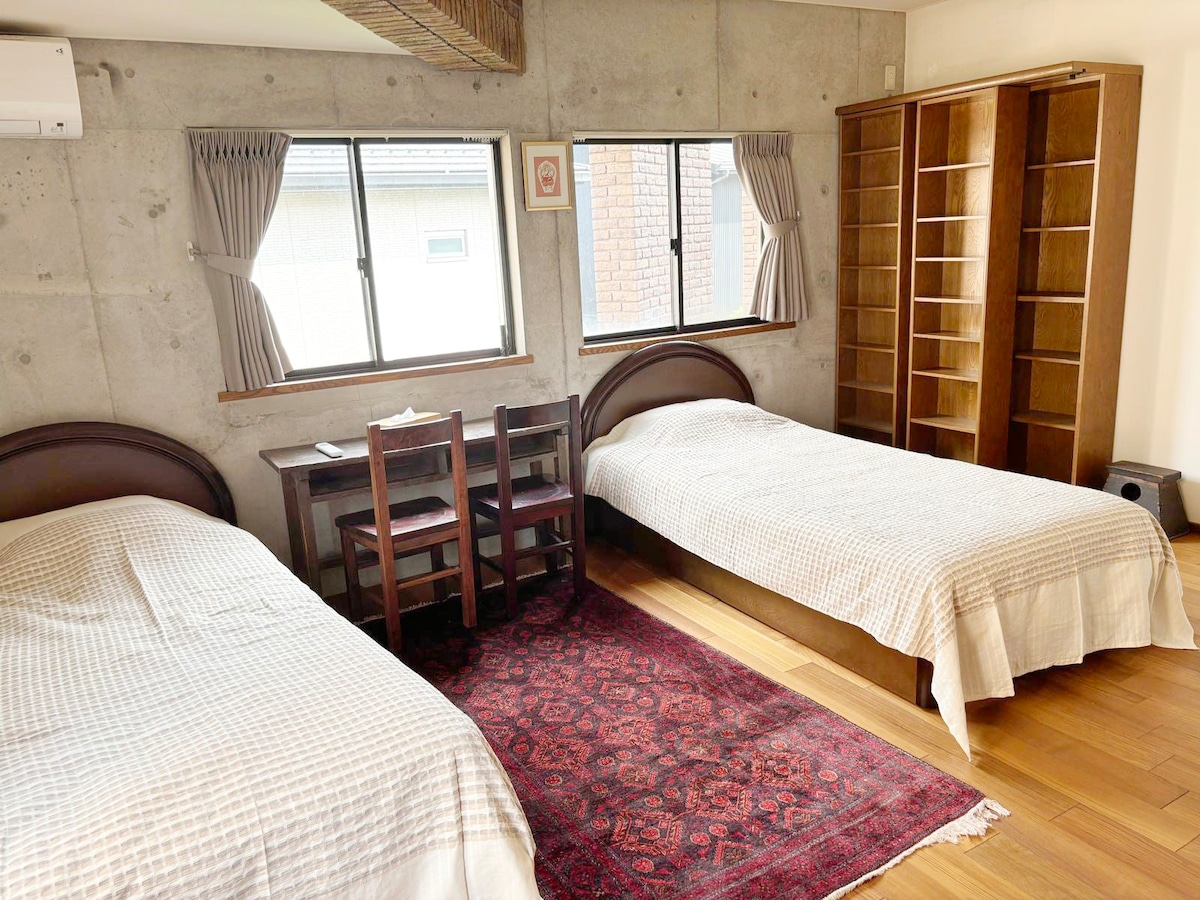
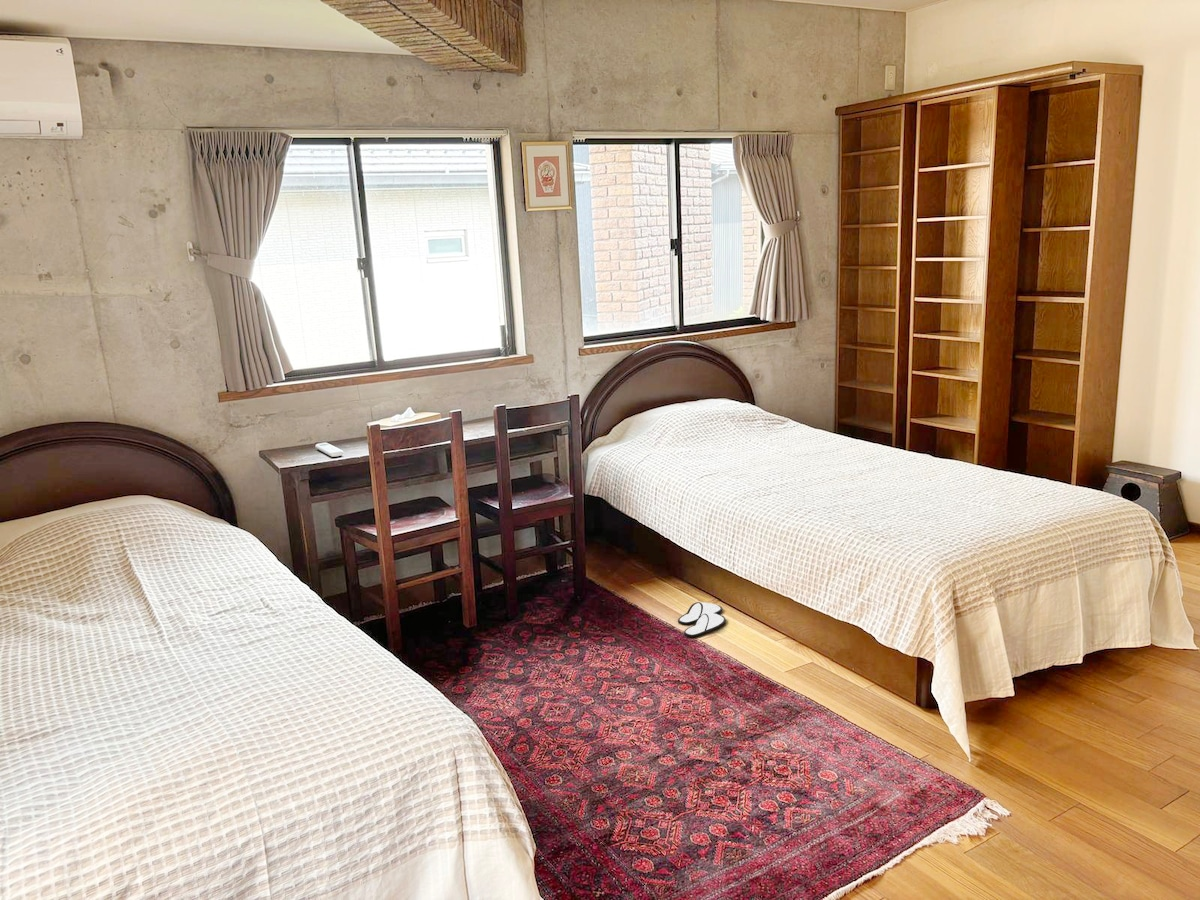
+ slippers [677,601,727,638]
